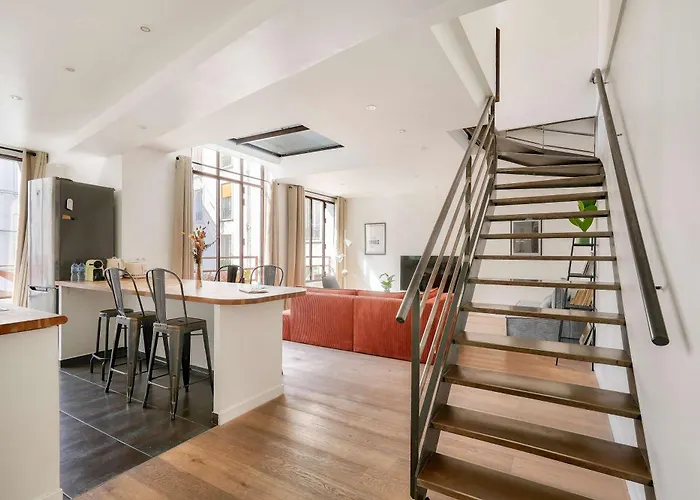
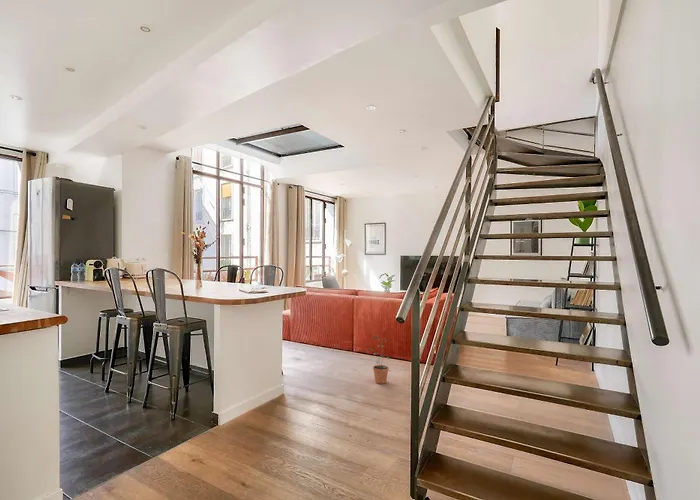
+ potted plant [365,334,391,385]
